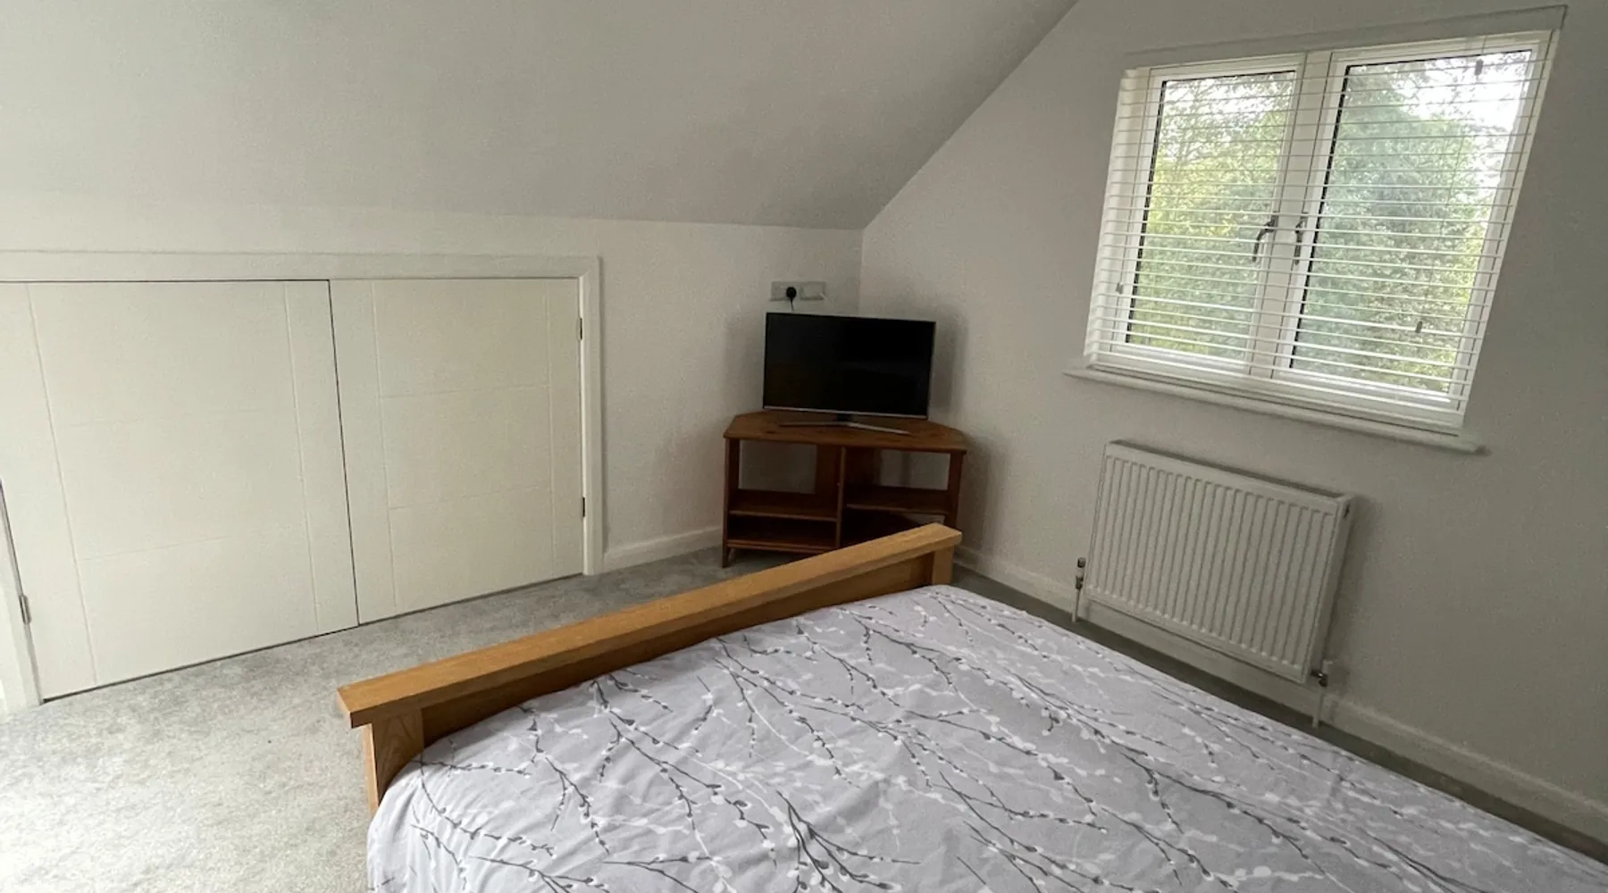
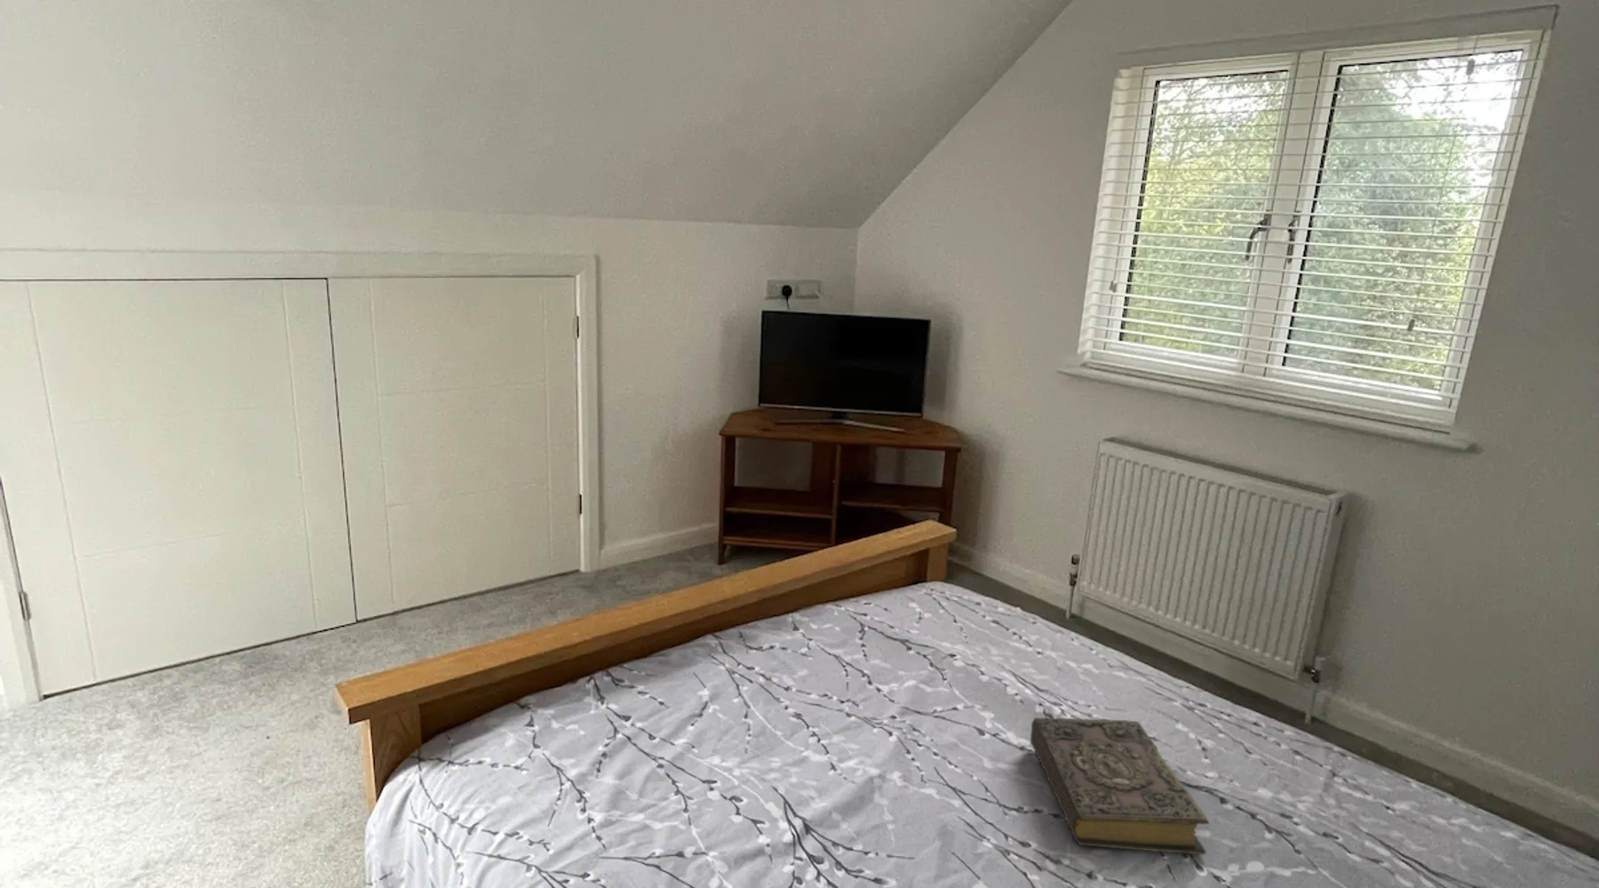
+ book [1029,716,1210,855]
